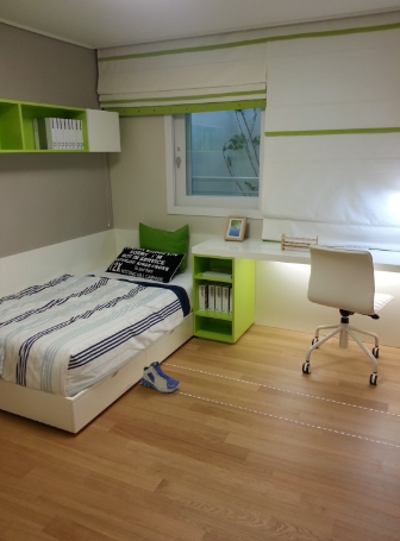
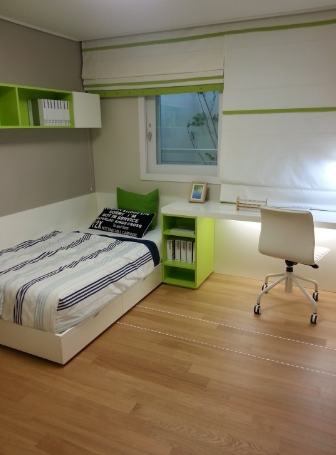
- sneaker [139,360,181,394]
